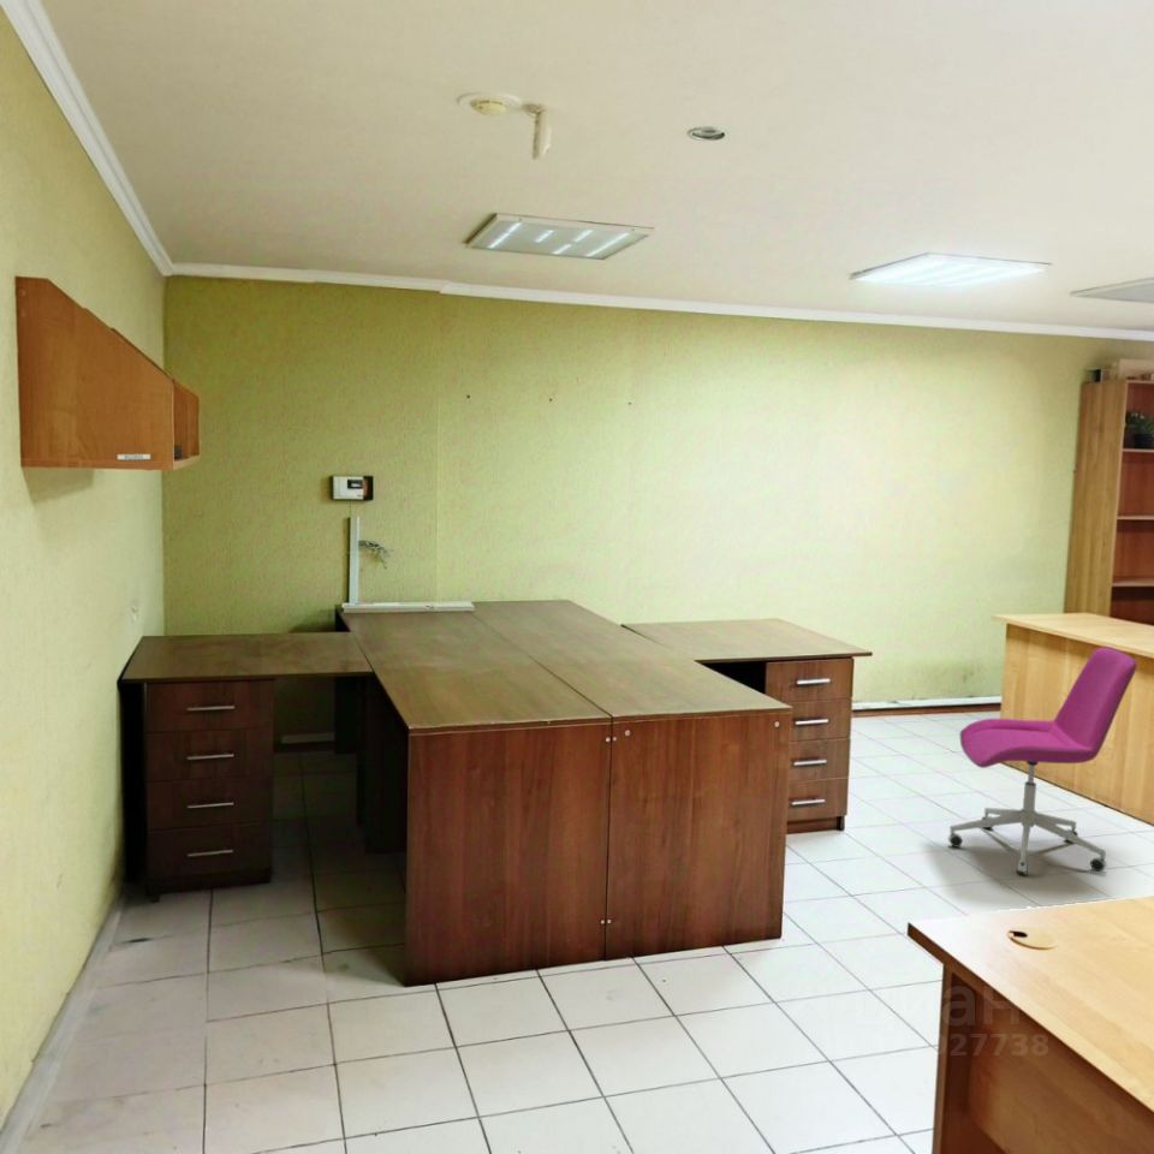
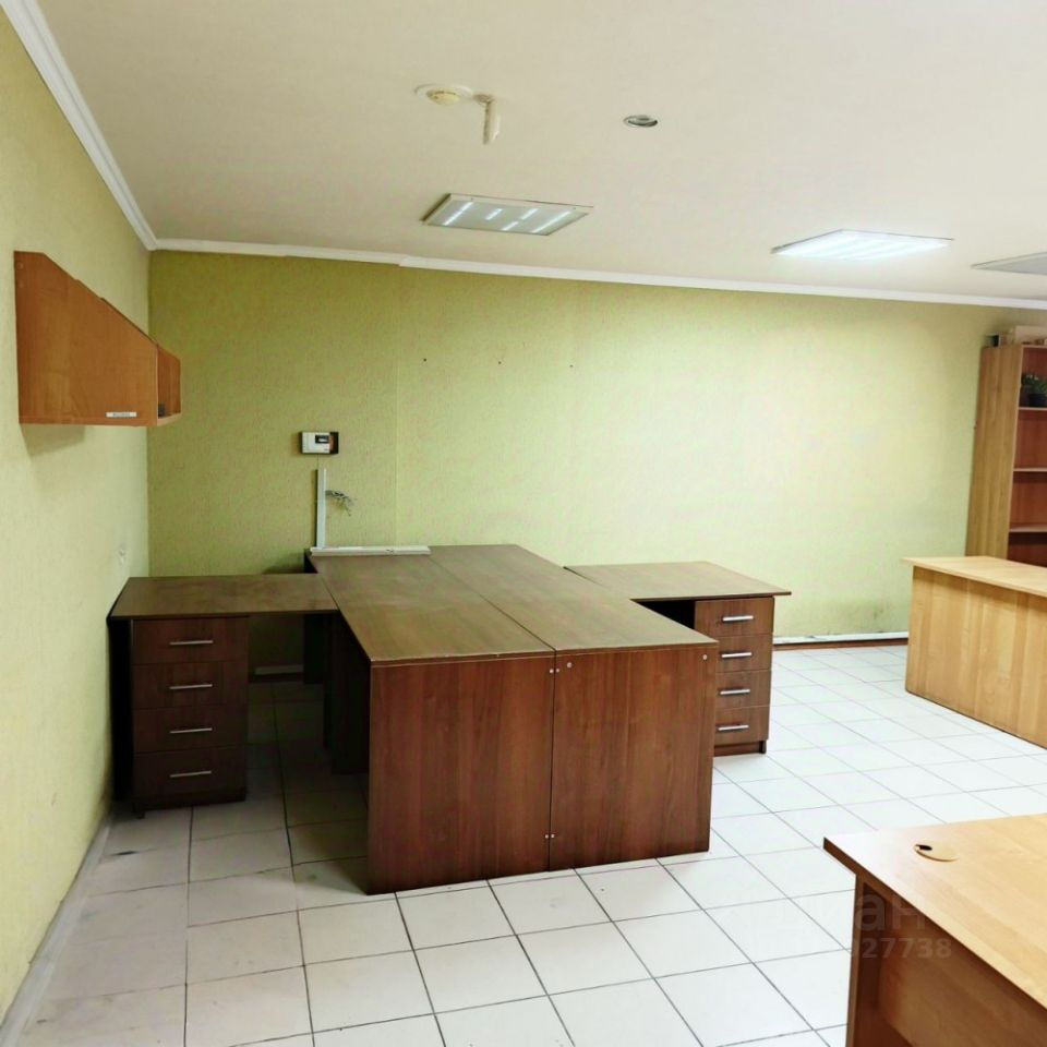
- office chair [947,646,1138,876]
